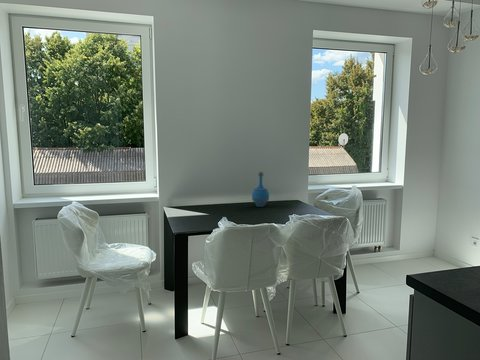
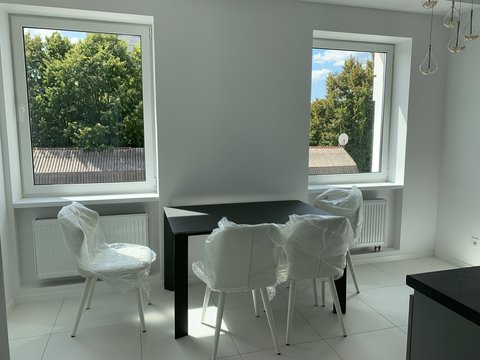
- bottle [251,171,270,208]
